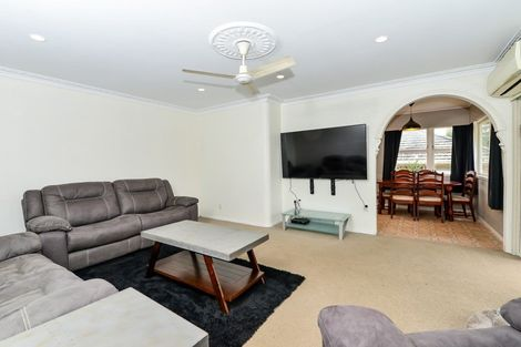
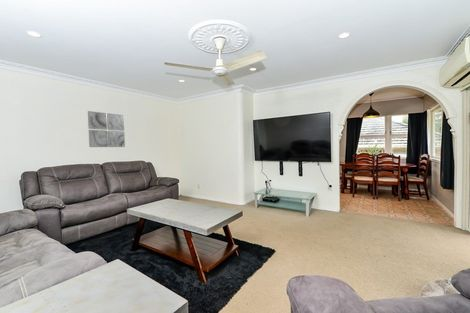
+ wall art [87,110,126,148]
